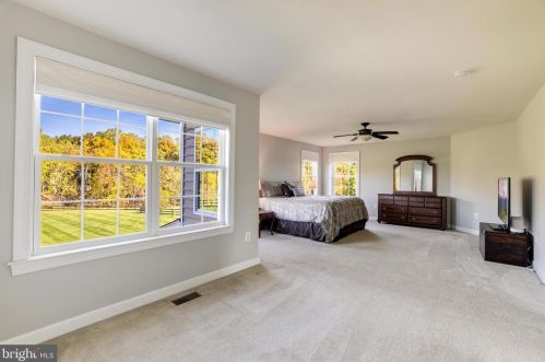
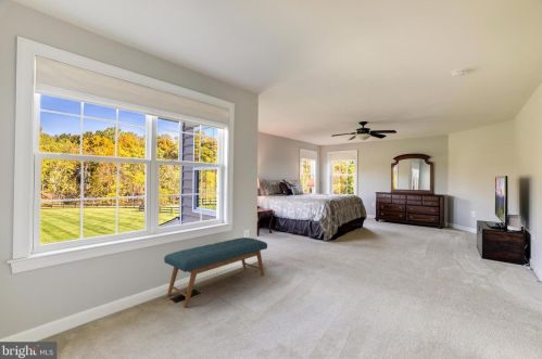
+ bench [163,236,268,308]
